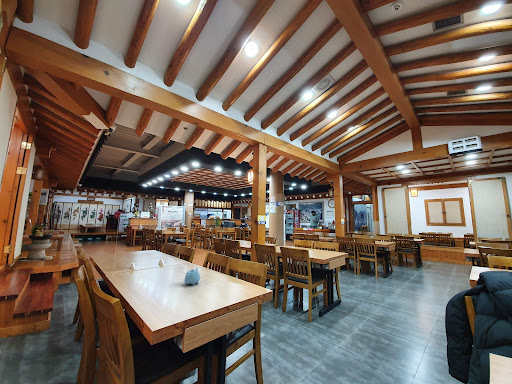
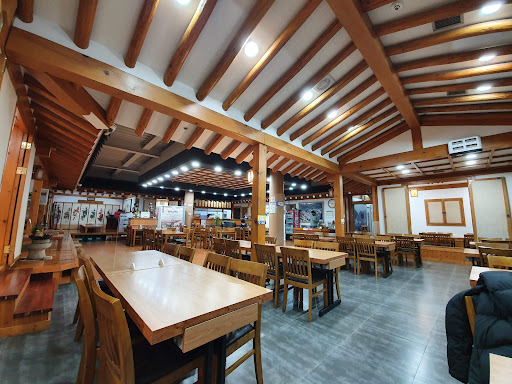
- teapot [183,267,201,286]
